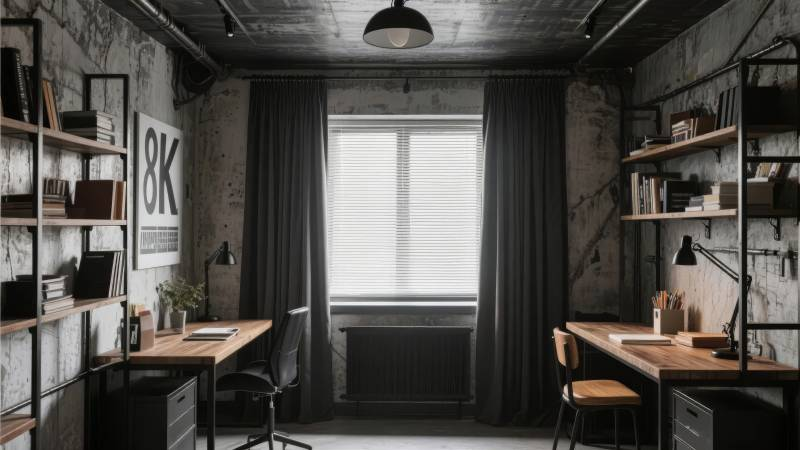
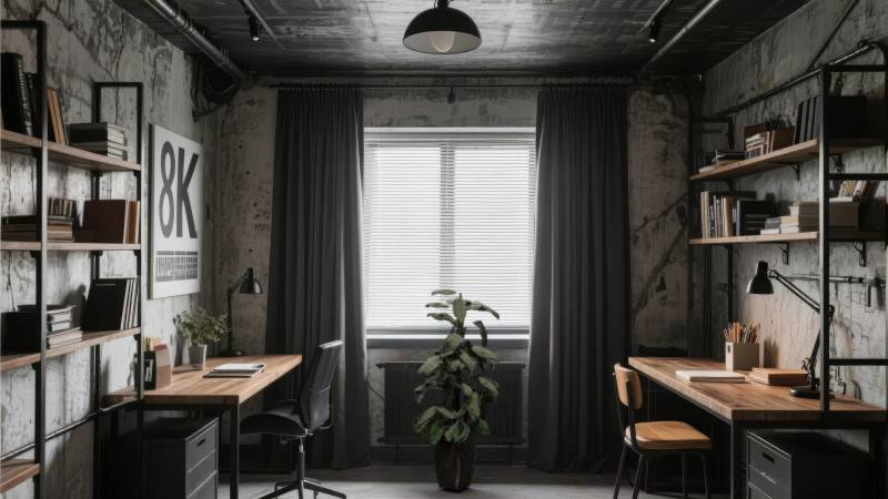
+ indoor plant [403,288,501,491]
